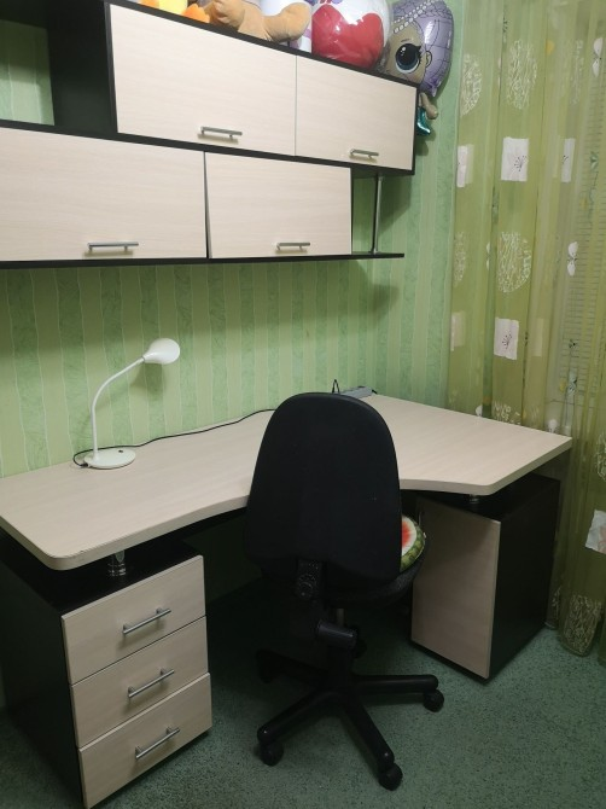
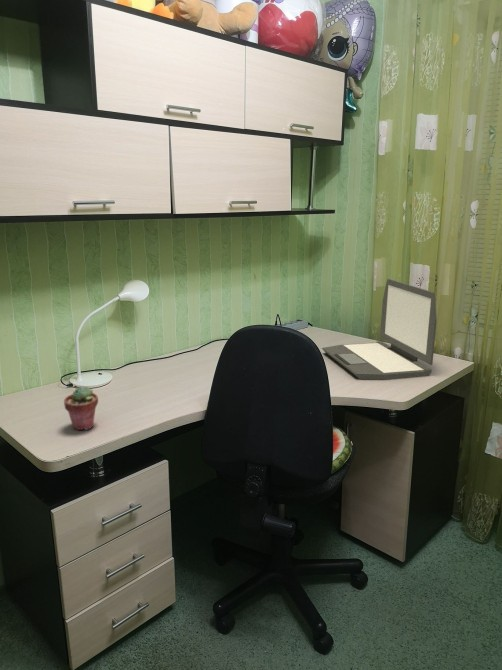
+ potted succulent [63,385,99,431]
+ laptop [321,278,438,381]
